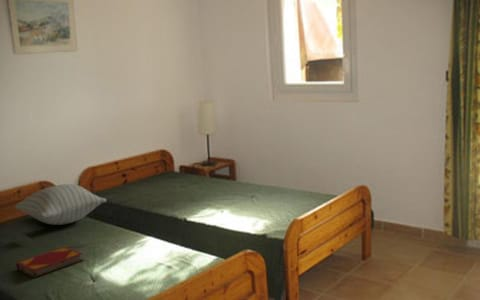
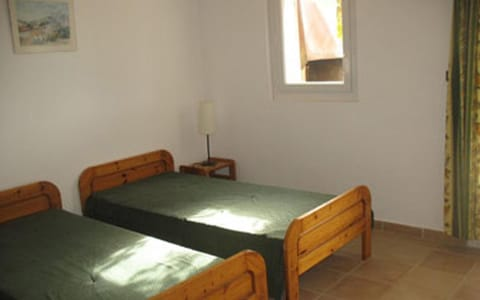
- hardback book [15,246,84,279]
- pillow [14,183,107,226]
